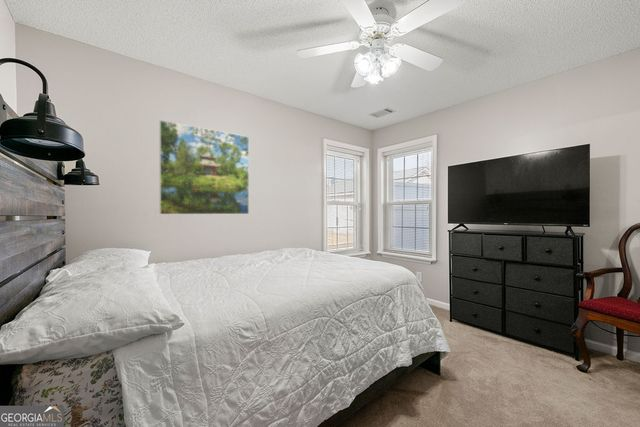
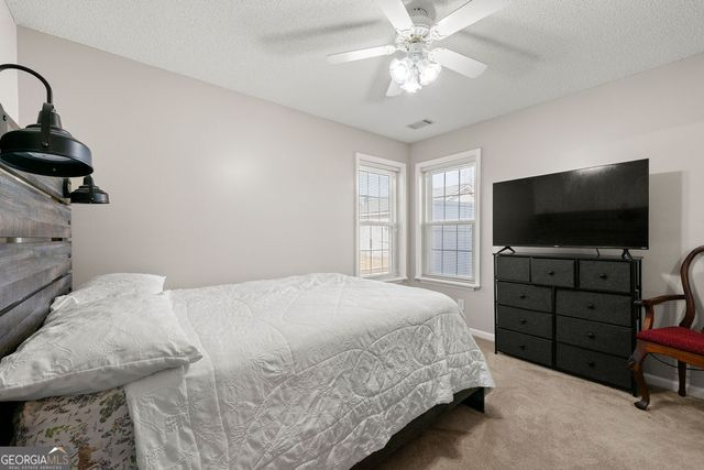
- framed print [158,119,250,215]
